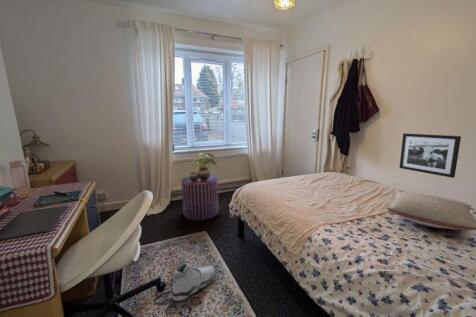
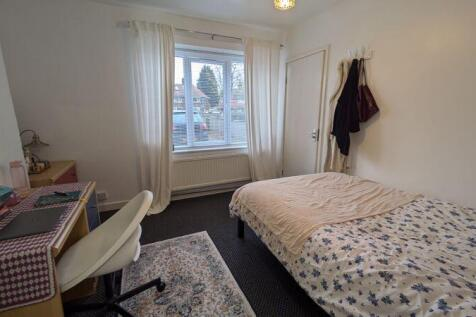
- pouf [180,174,220,221]
- sneaker [170,259,215,302]
- picture frame [399,132,462,179]
- pillow [386,191,476,231]
- potted plant [188,152,217,182]
